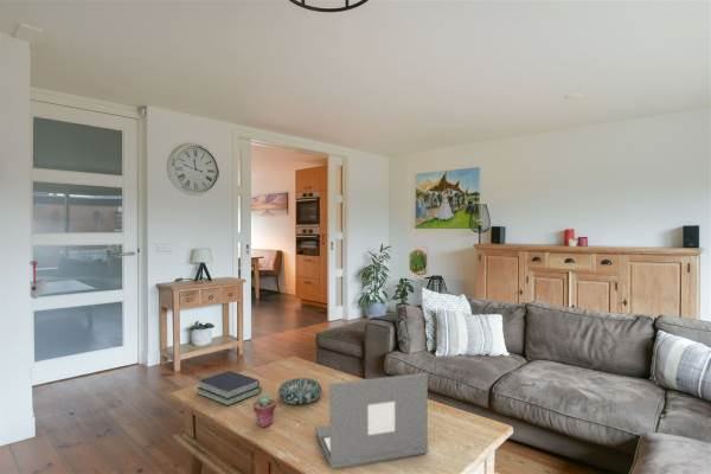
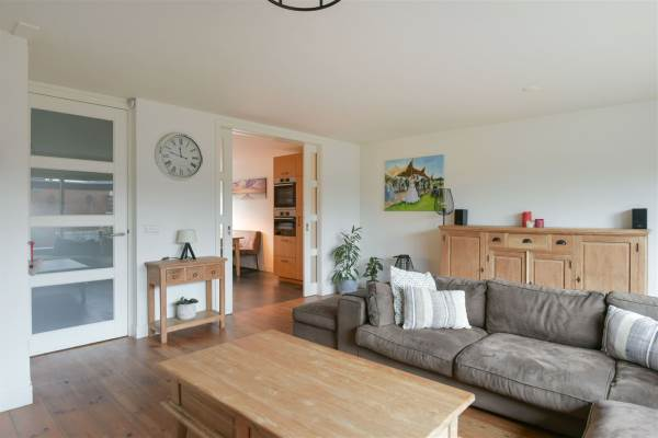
- decorative bowl [277,377,322,405]
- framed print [408,245,429,277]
- potted succulent [252,393,277,428]
- laptop [314,372,430,470]
- book [197,370,262,406]
